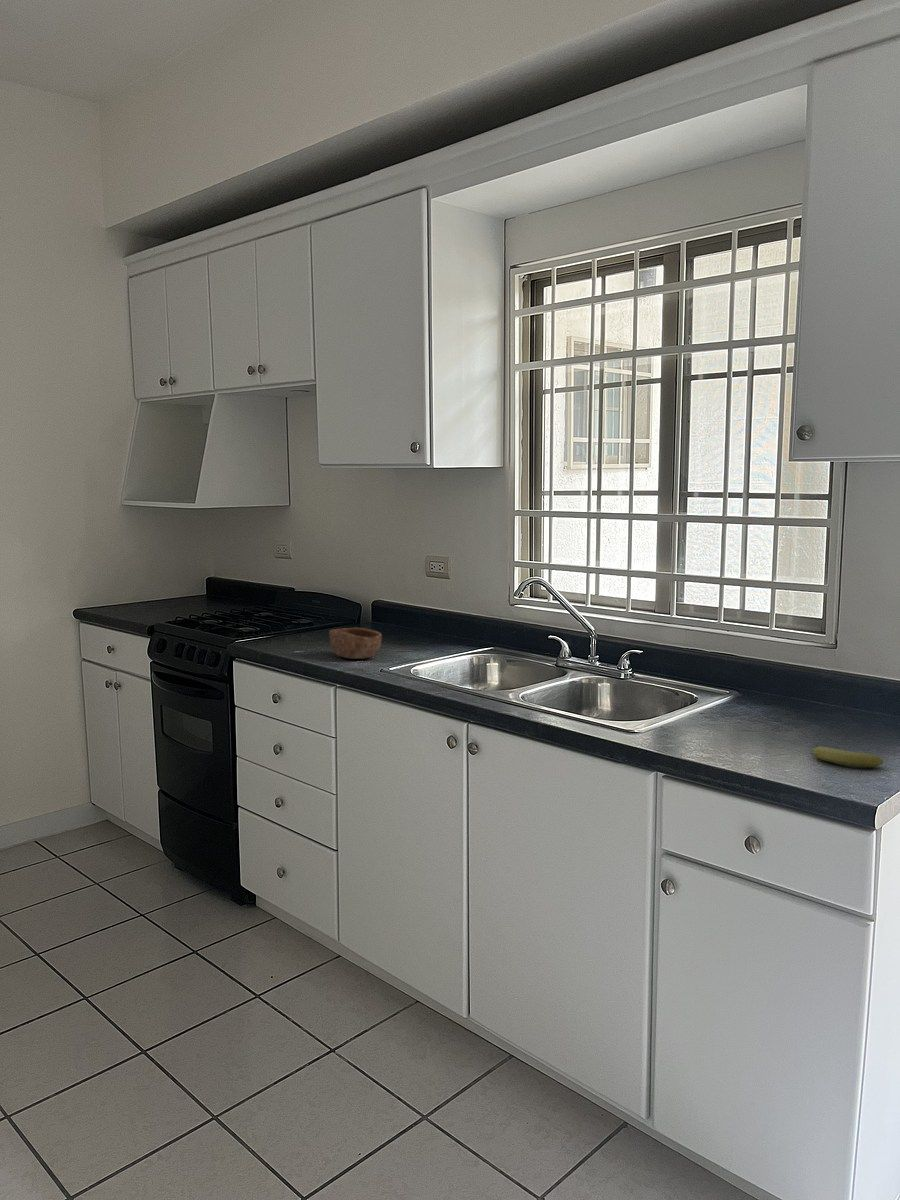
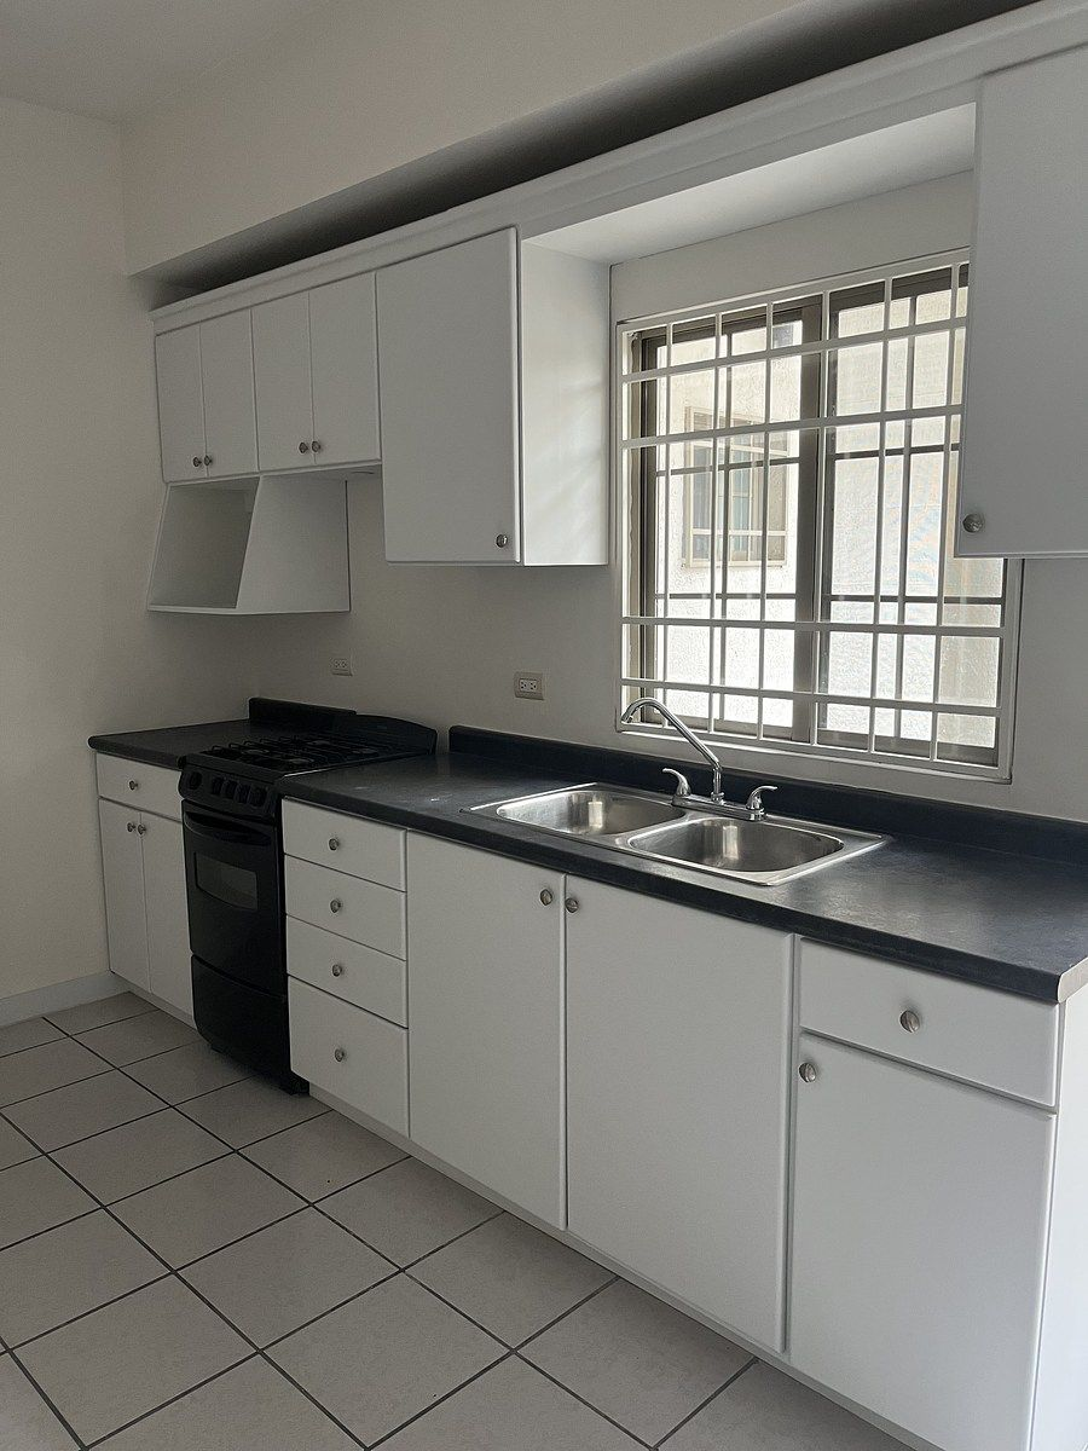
- bowl [328,627,383,660]
- fruit [812,745,884,768]
